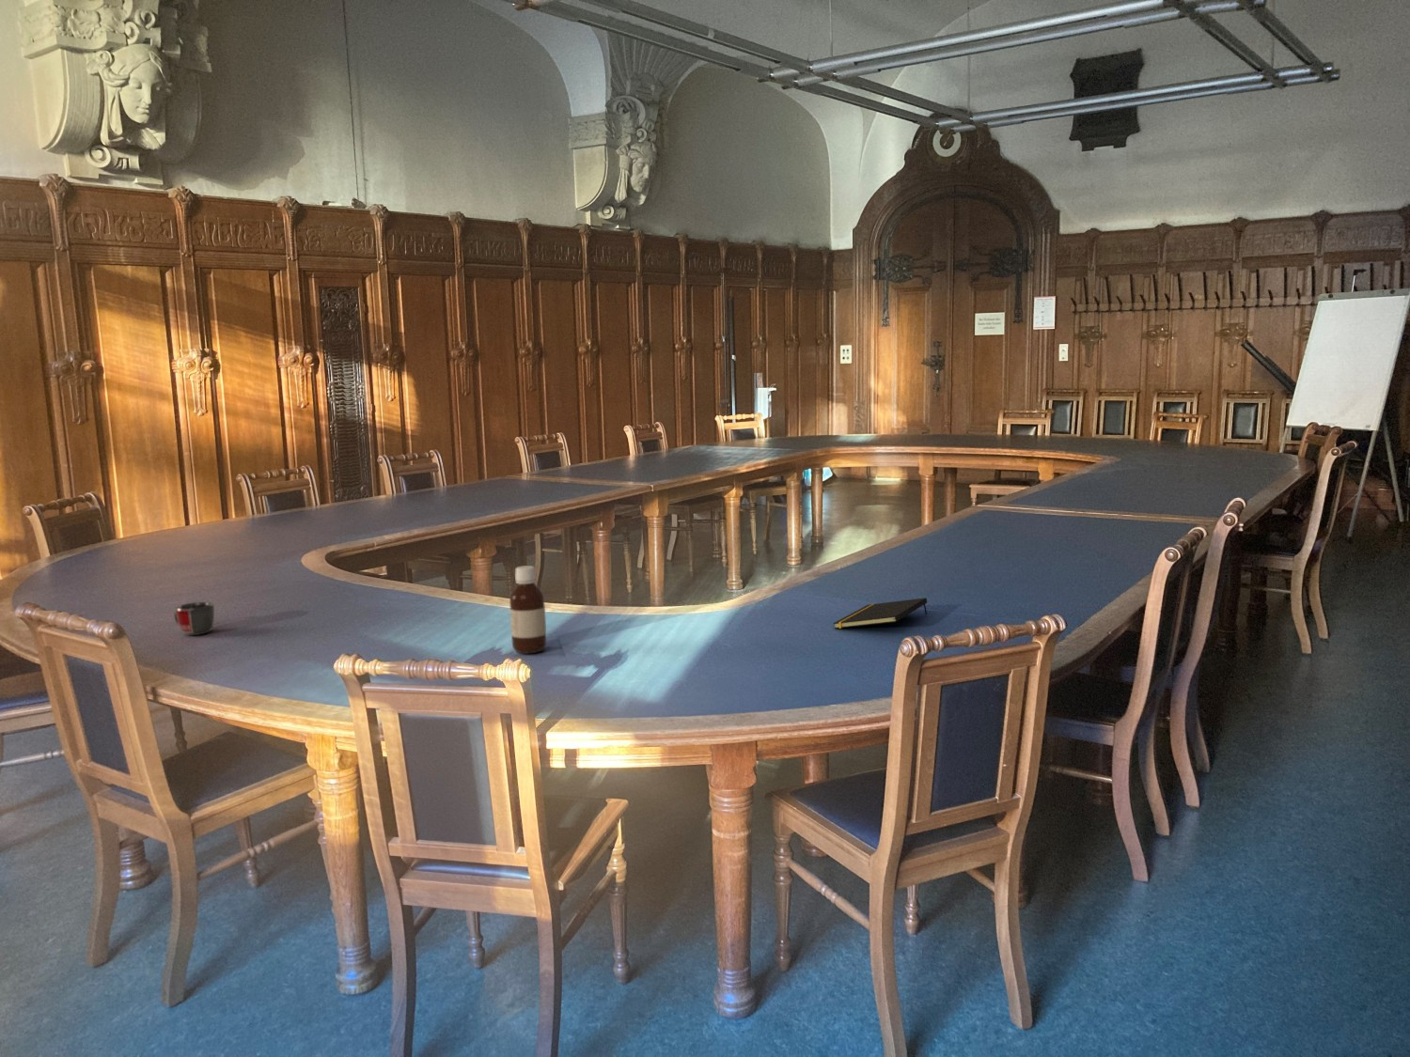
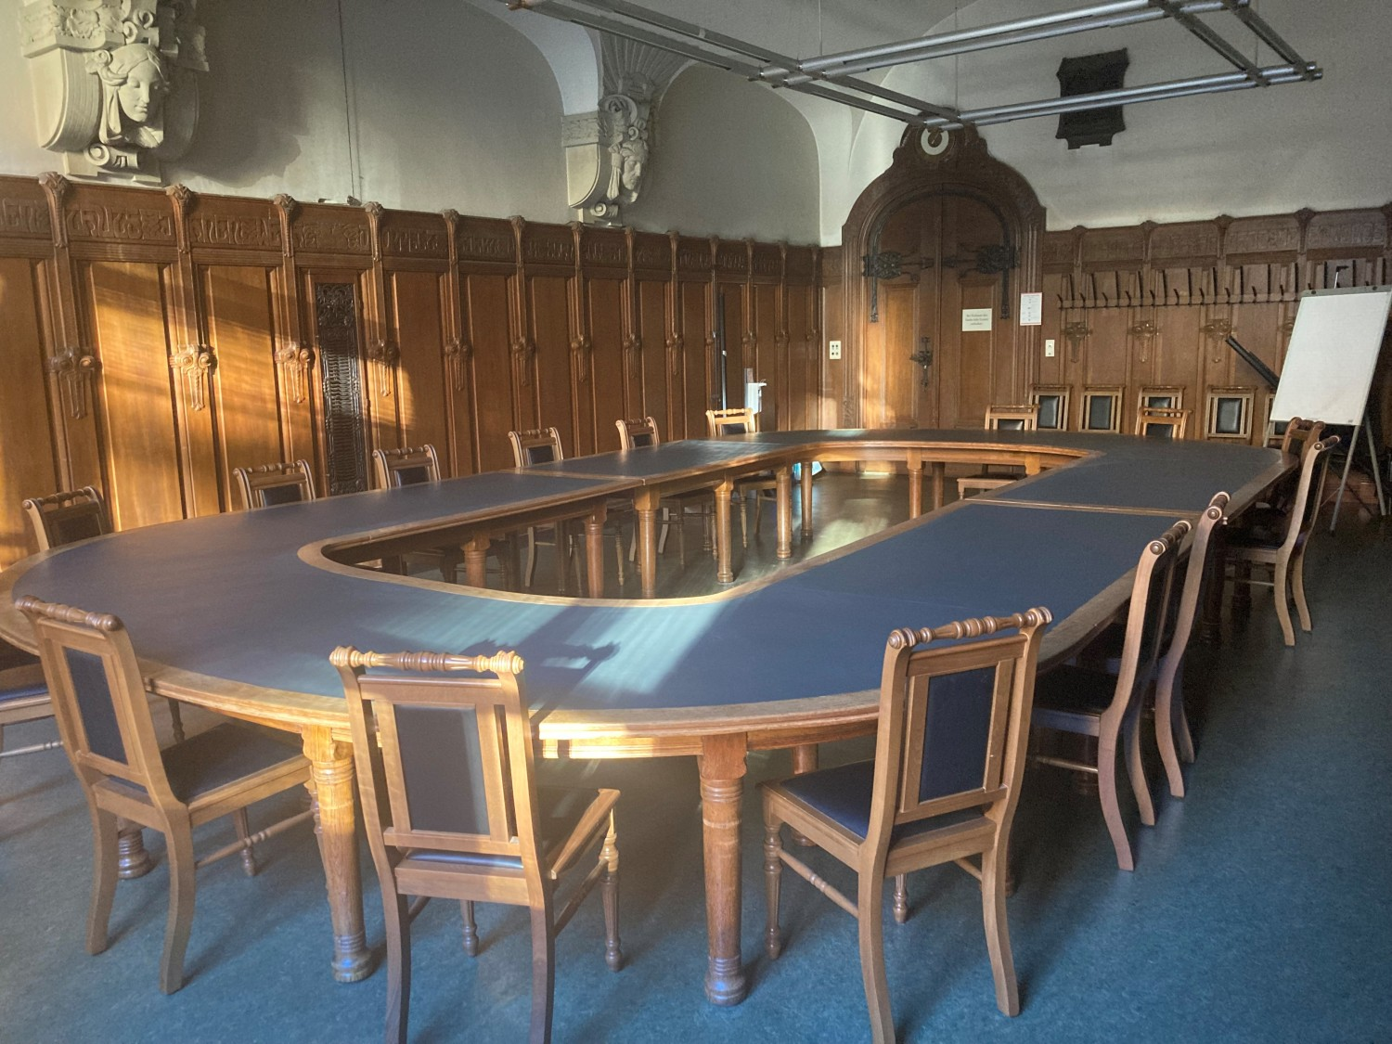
- mug [173,602,215,636]
- bottle [508,565,547,655]
- notepad [833,596,928,630]
